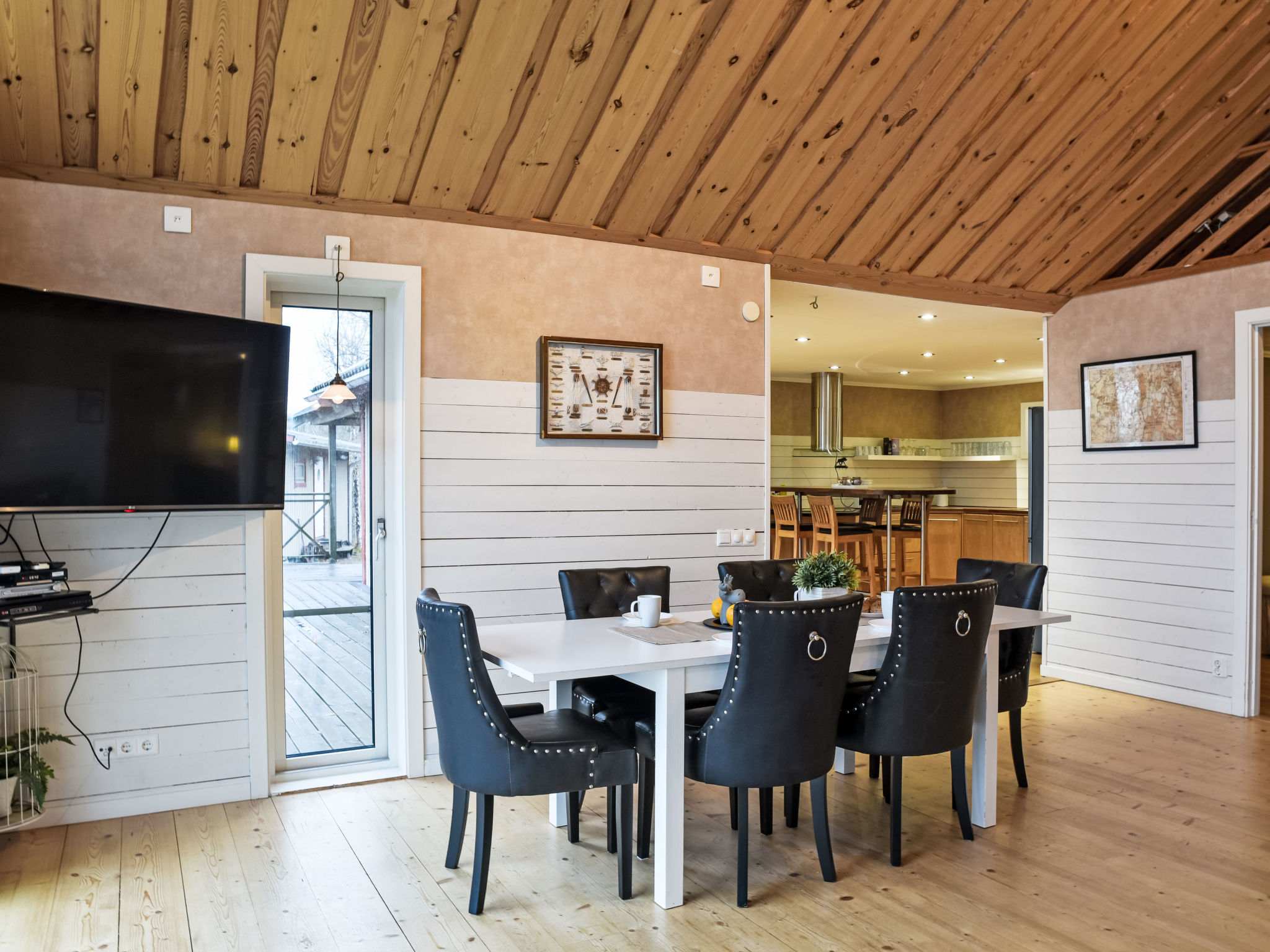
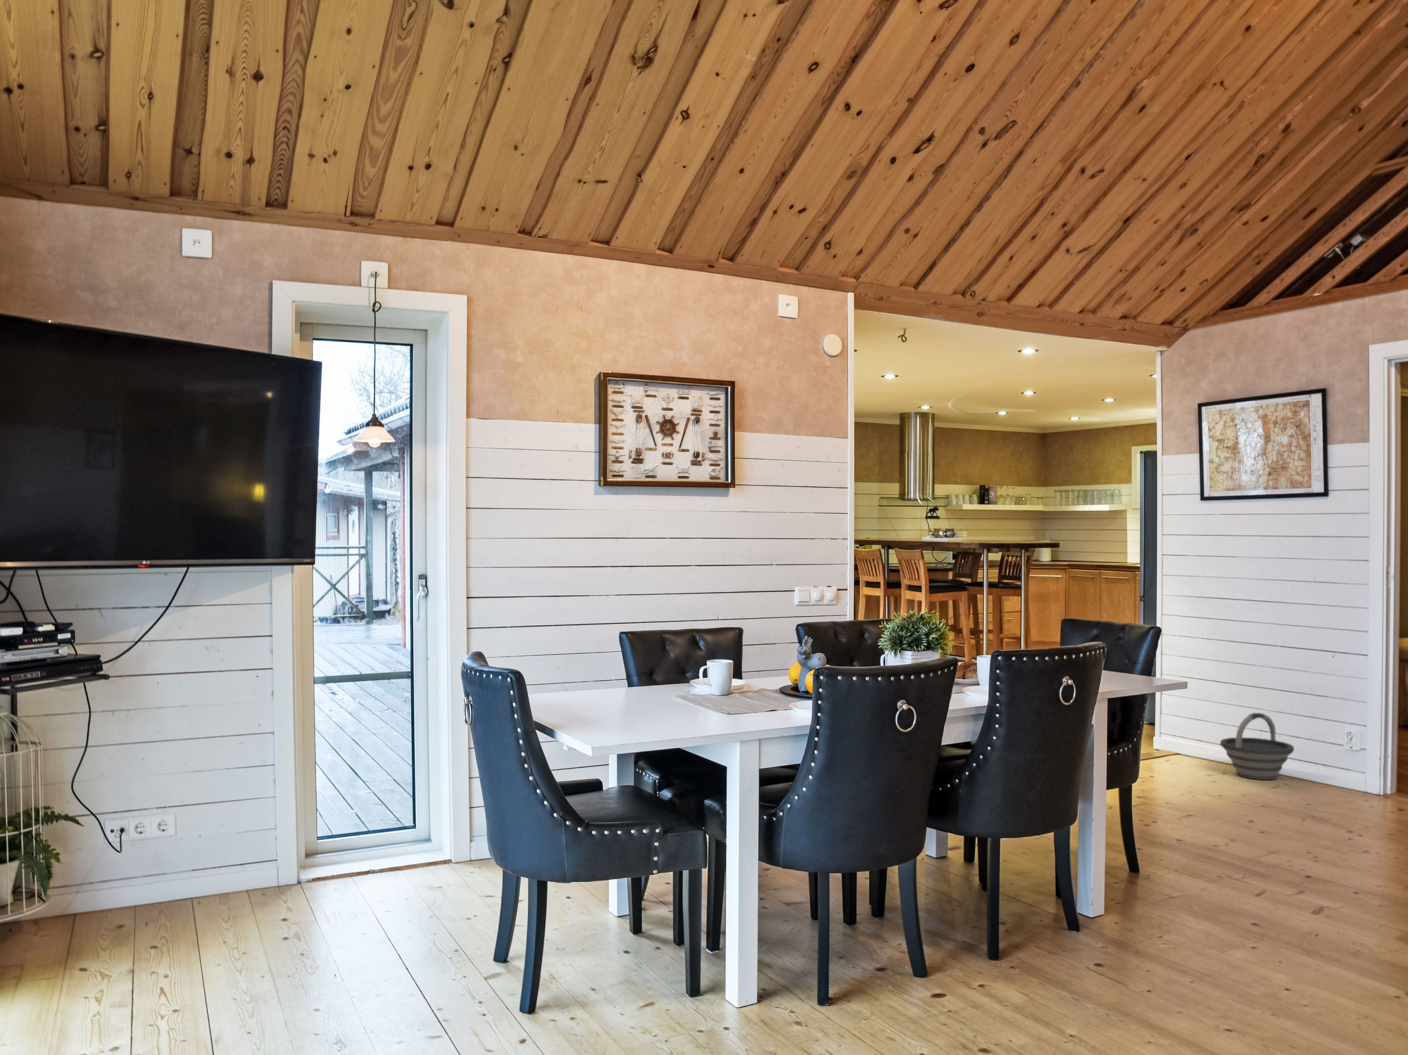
+ bucket [1220,713,1295,781]
